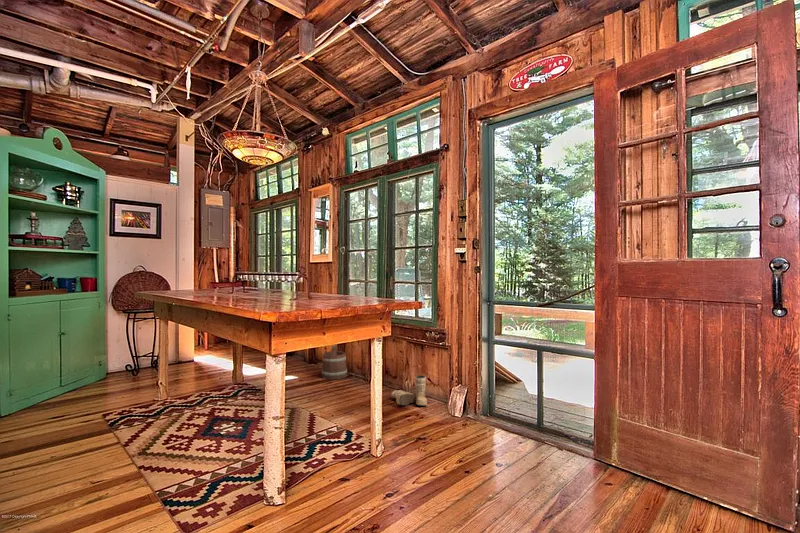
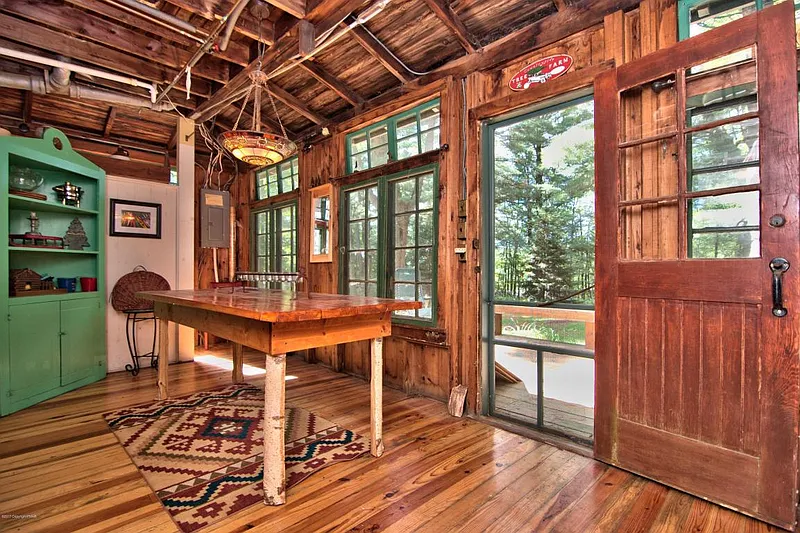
- bucket [321,344,348,381]
- boots [390,374,428,407]
